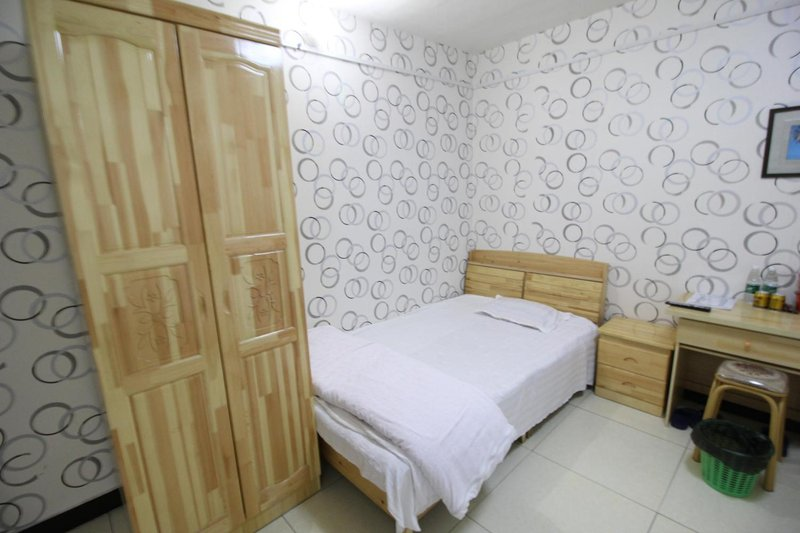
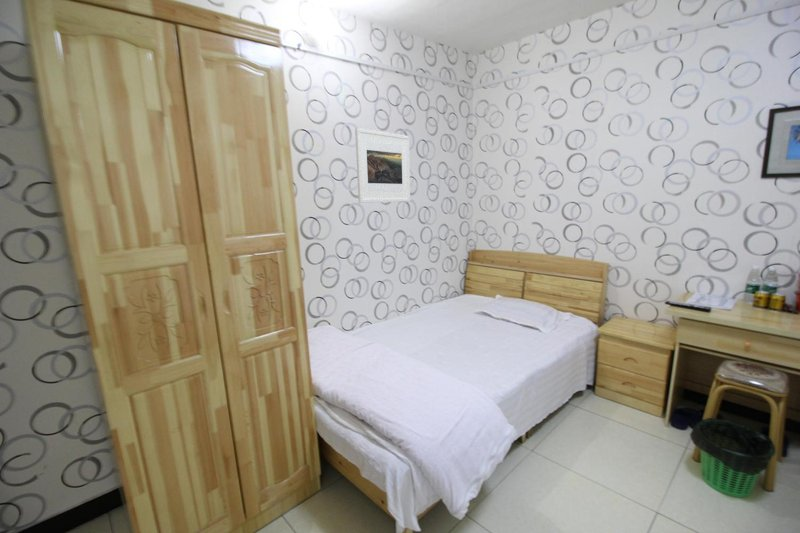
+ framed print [354,127,411,204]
